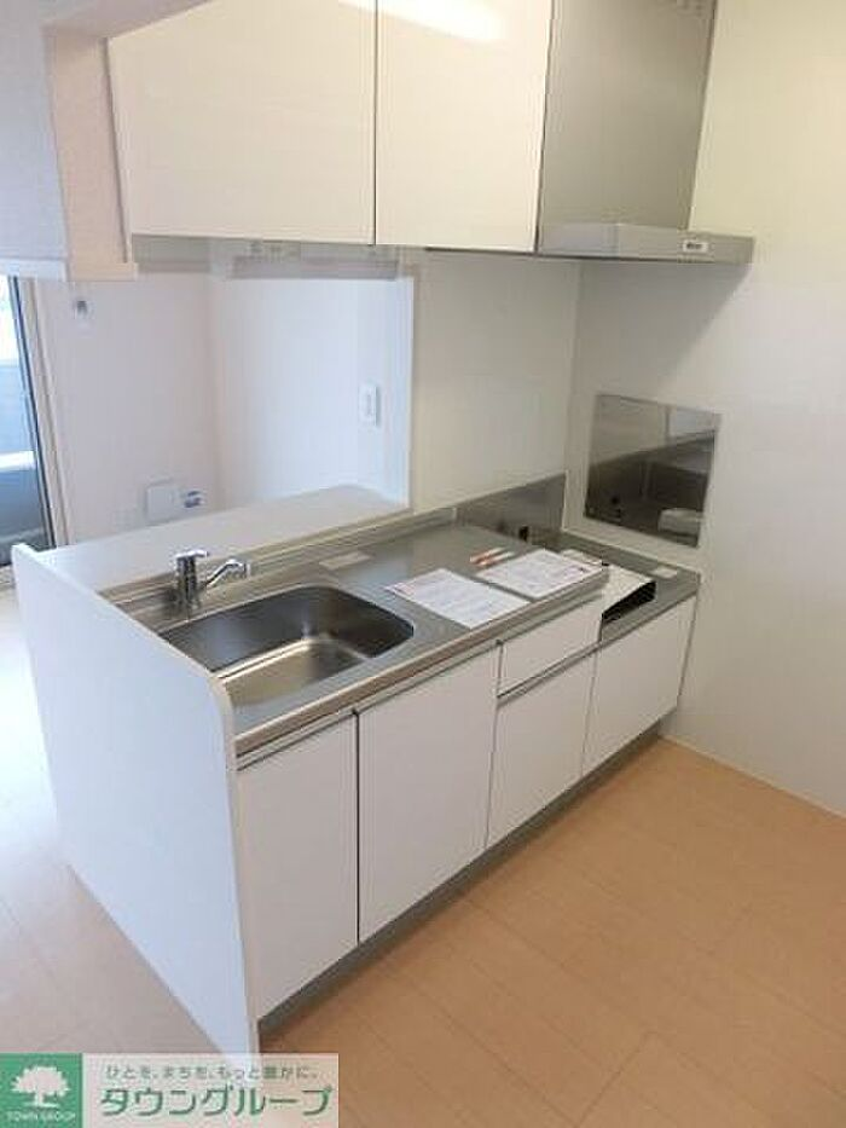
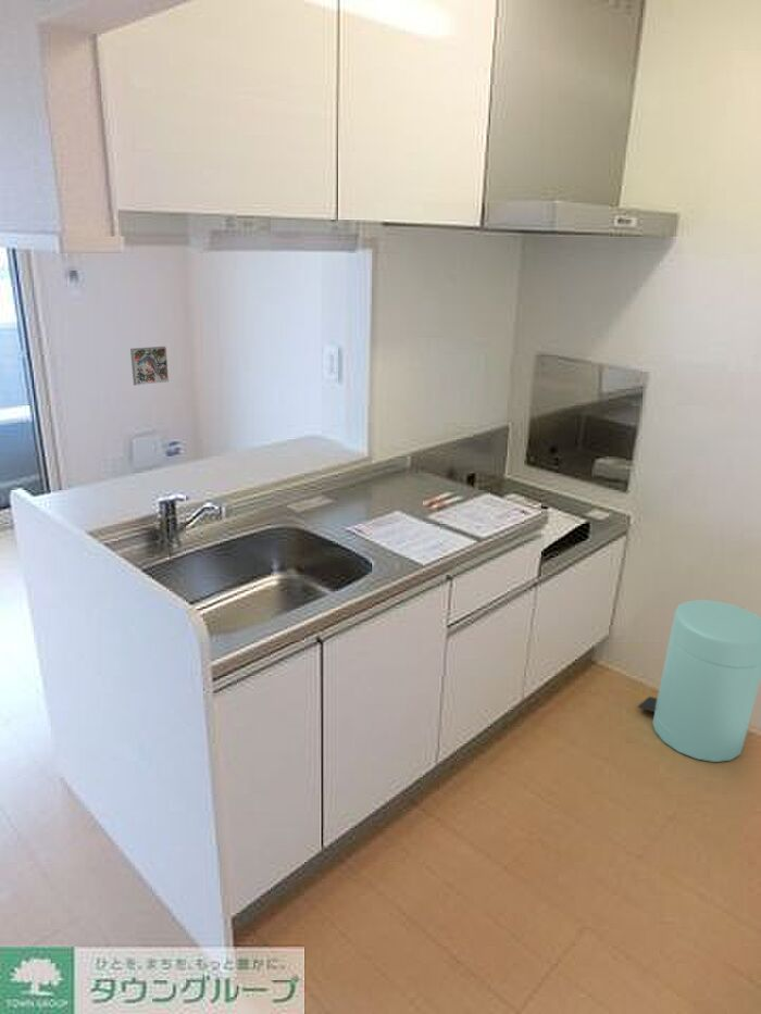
+ decorative tile [129,346,170,386]
+ trash can [637,599,761,763]
